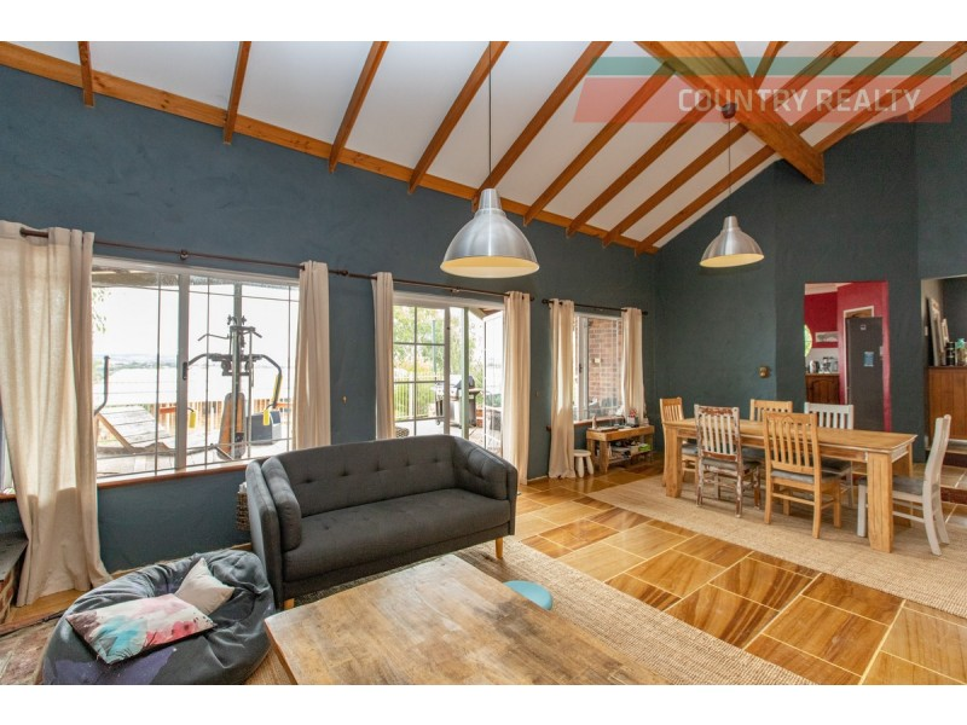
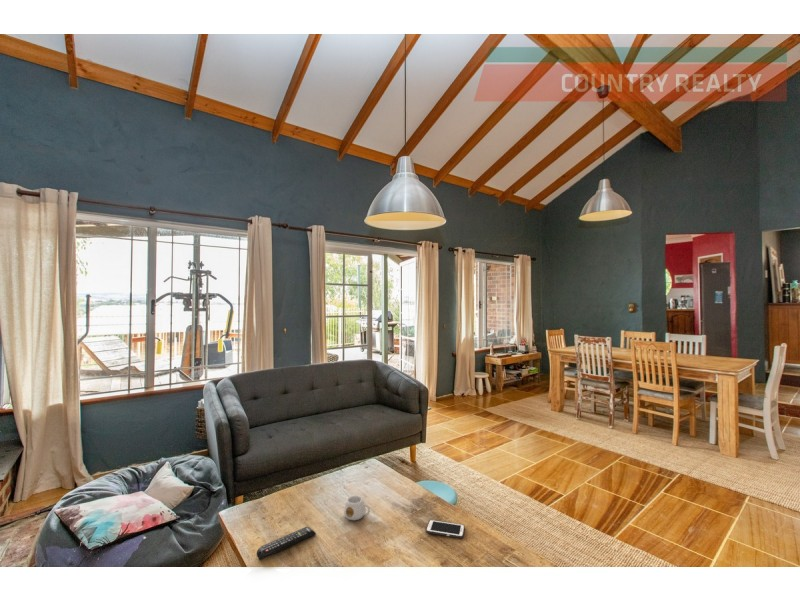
+ remote control [256,526,317,560]
+ cell phone [425,519,466,539]
+ mug [343,494,371,521]
